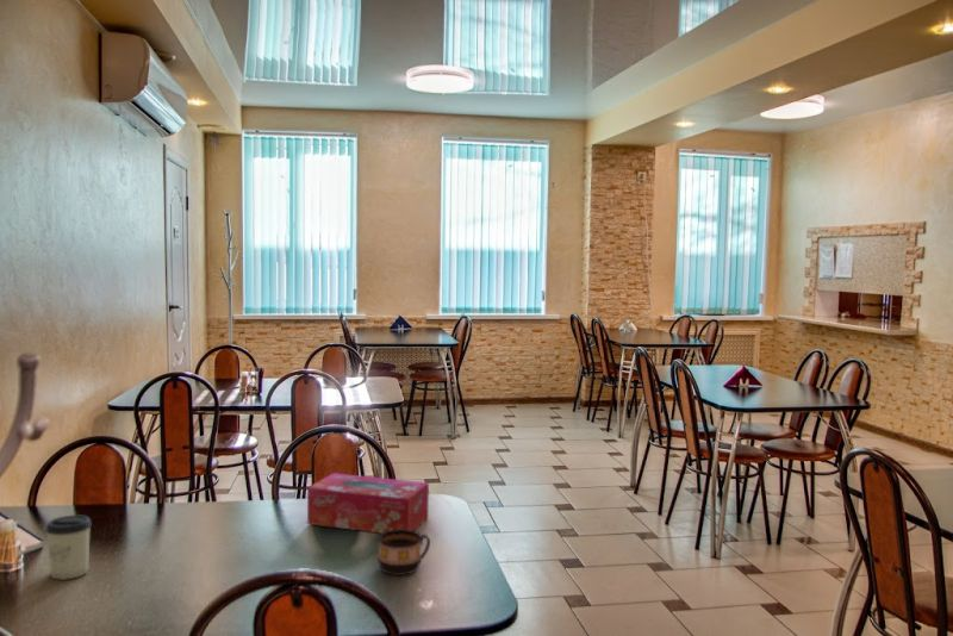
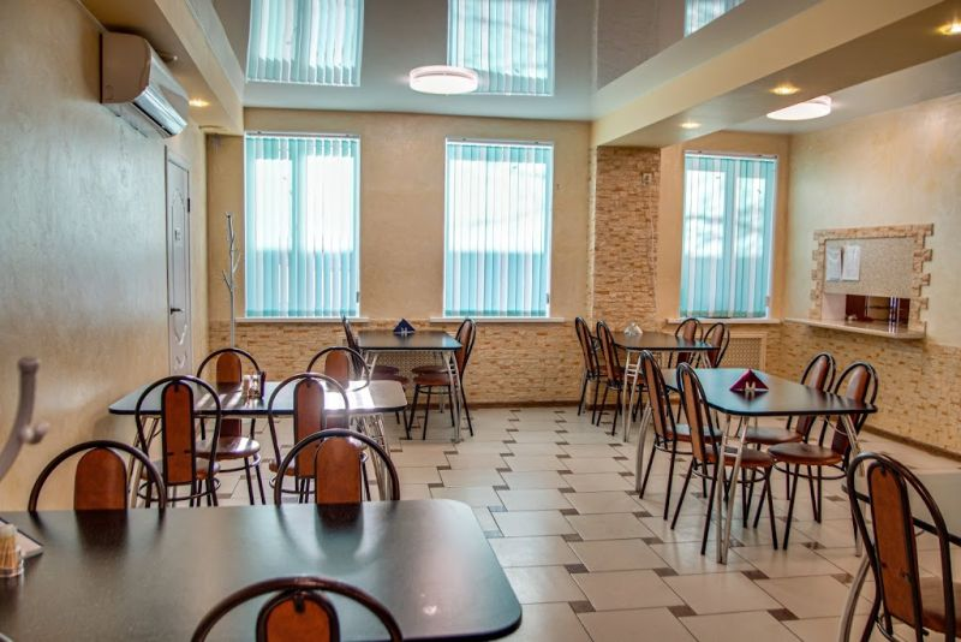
- cup [378,529,431,576]
- tissue box [306,472,430,534]
- cup [44,513,93,581]
